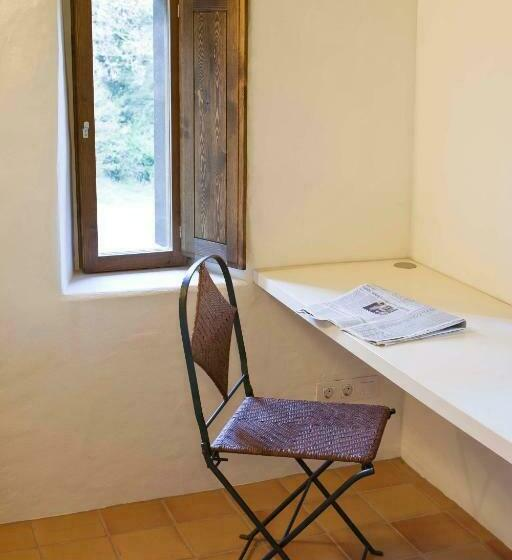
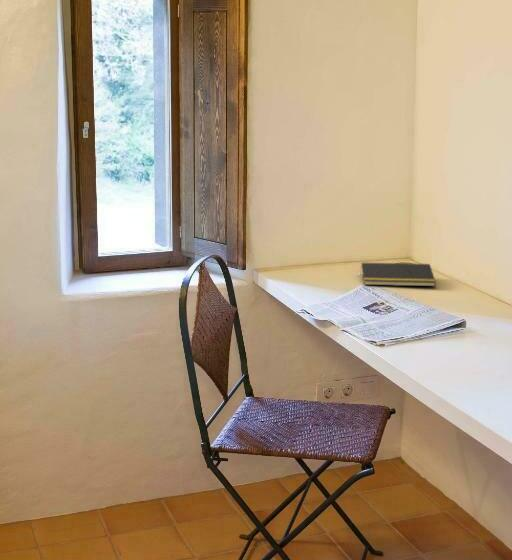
+ notepad [359,262,437,287]
